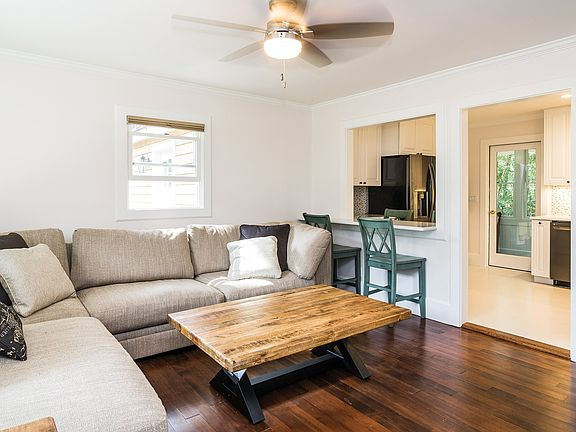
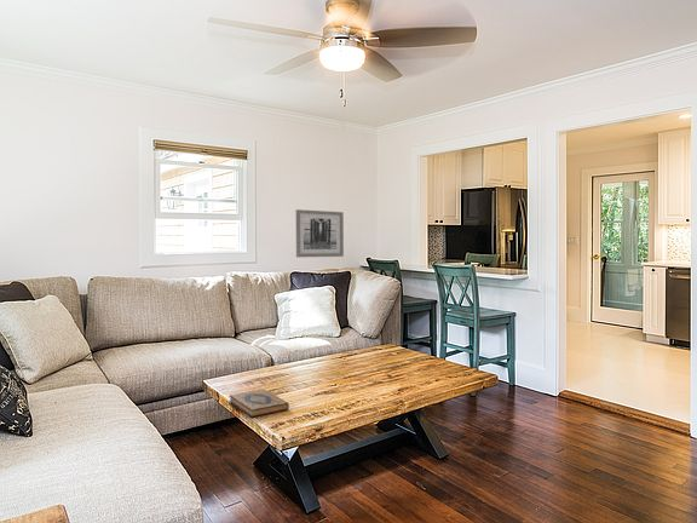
+ hardback book [229,389,290,419]
+ wall art [295,208,345,258]
